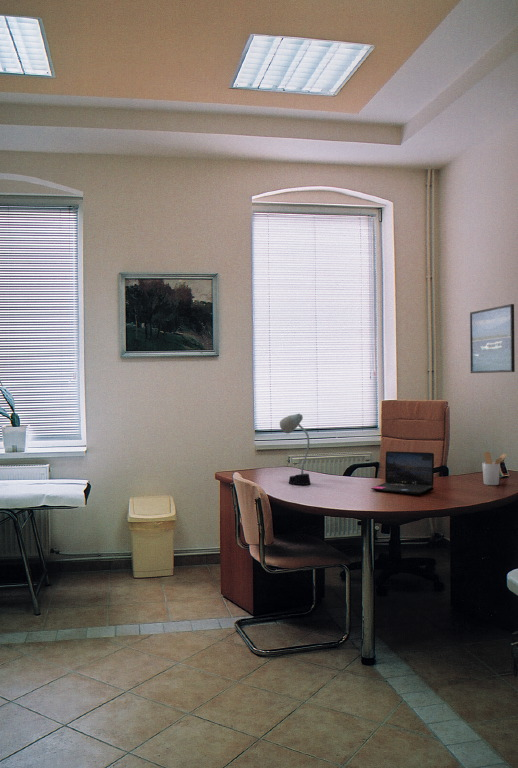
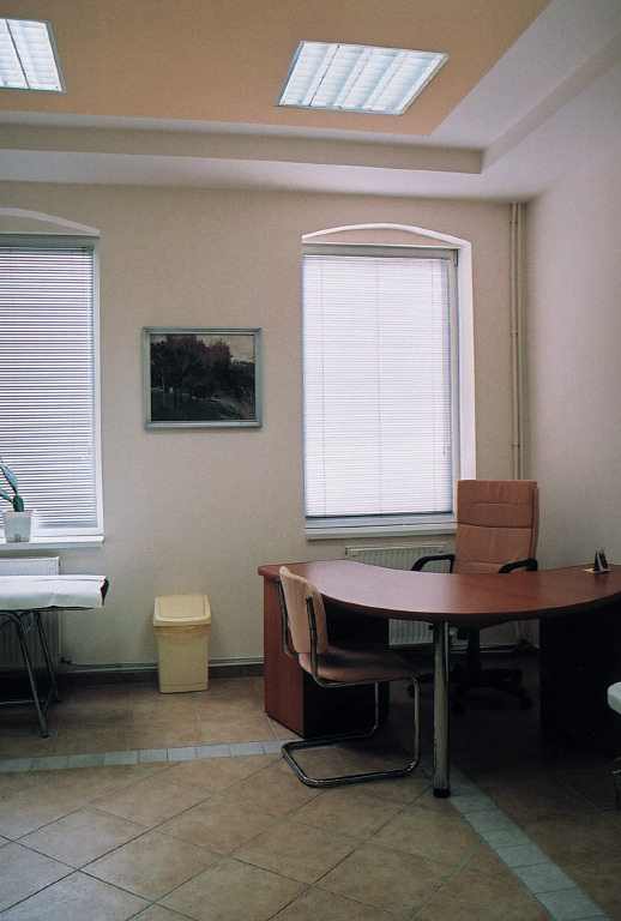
- laptop [370,450,435,495]
- utensil holder [481,451,508,486]
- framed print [469,303,516,374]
- desk lamp [279,413,312,486]
